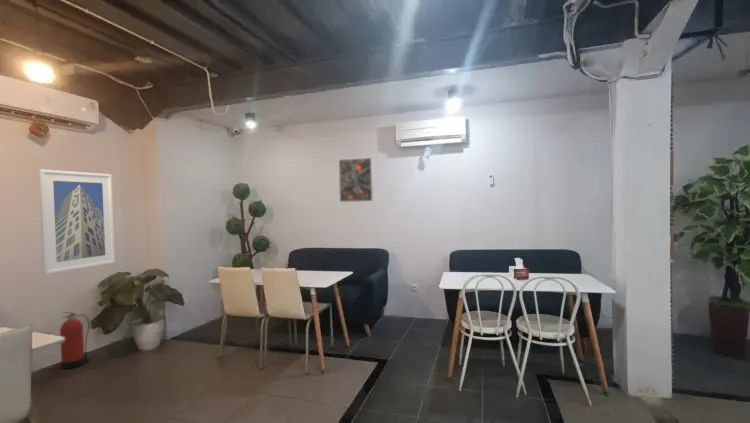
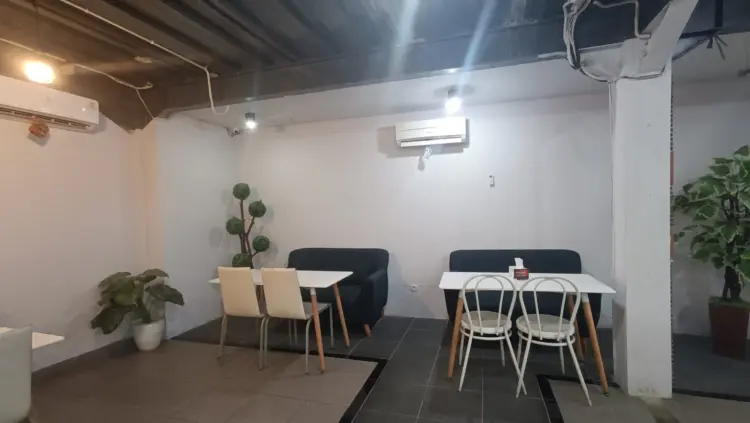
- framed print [38,168,116,275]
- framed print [338,157,374,203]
- fire extinguisher [59,311,90,370]
